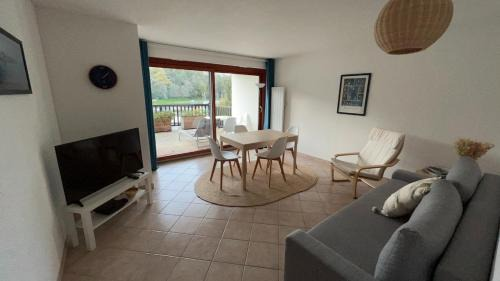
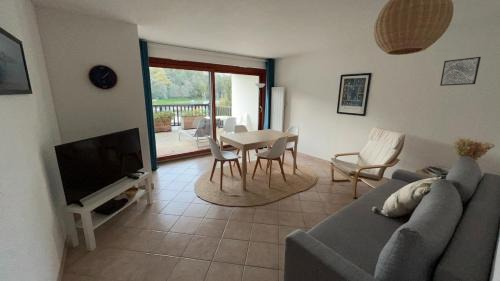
+ wall art [439,56,482,87]
